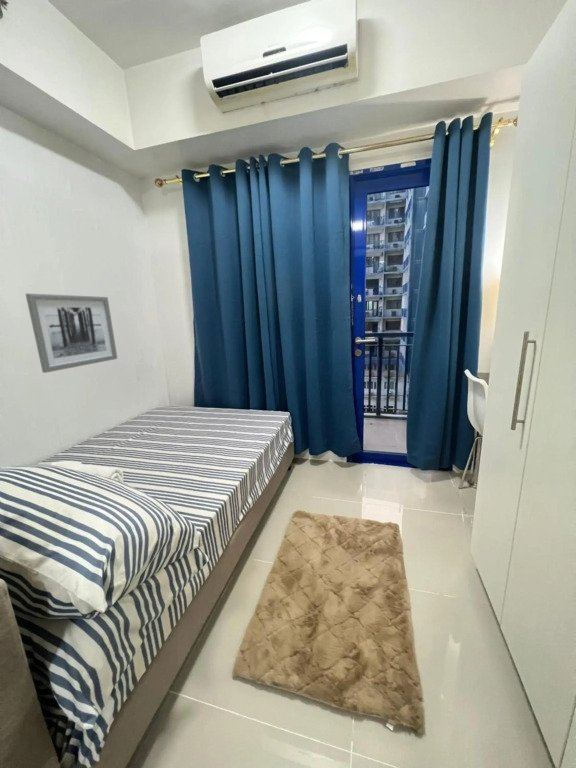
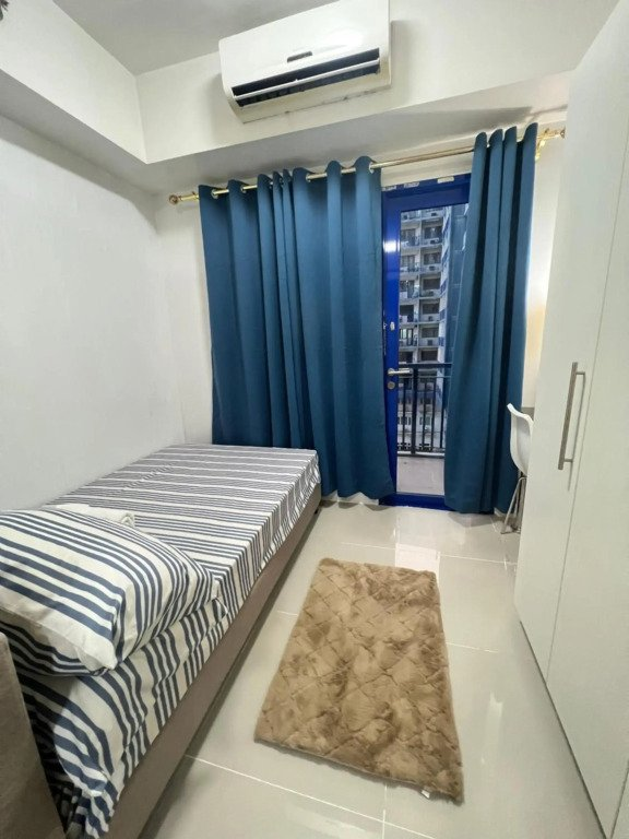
- wall art [25,293,118,374]
